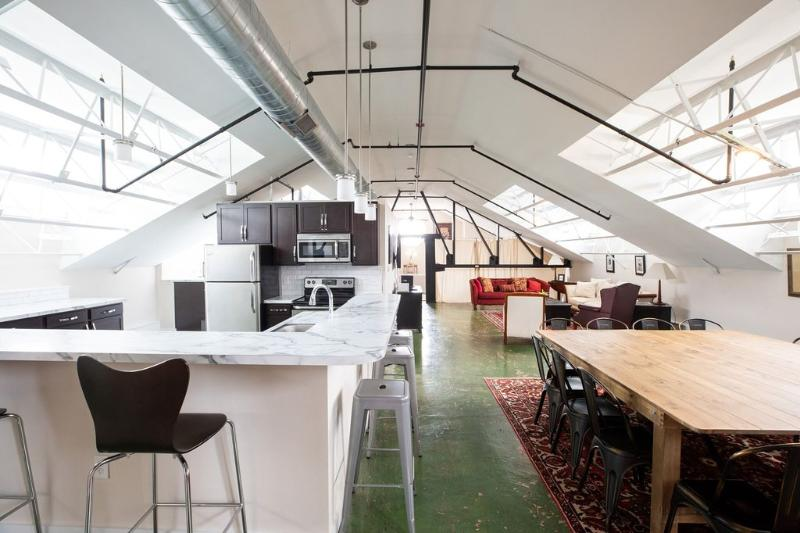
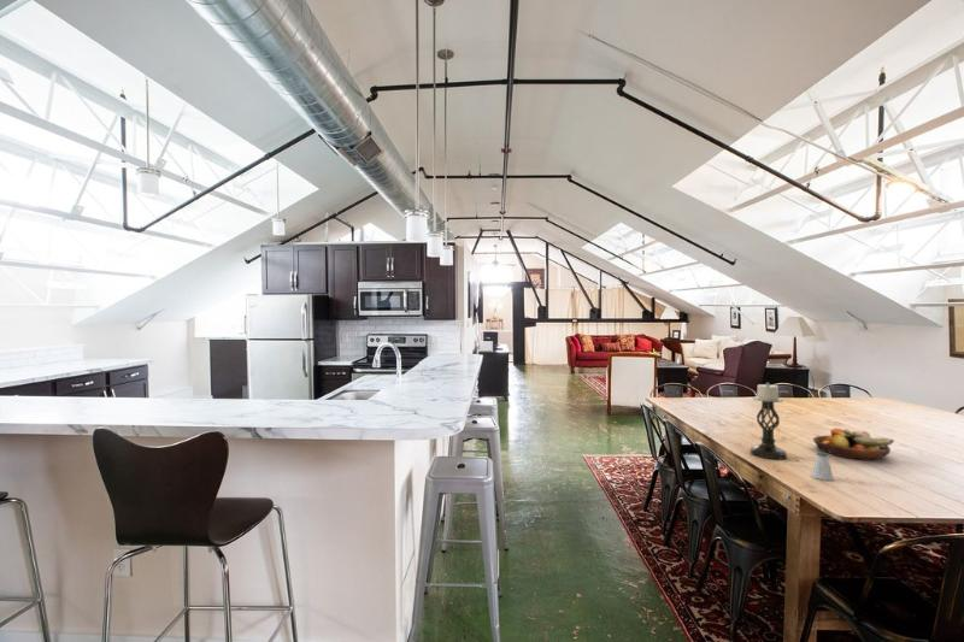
+ saltshaker [811,450,834,482]
+ fruit bowl [812,428,895,460]
+ candle holder [750,382,788,460]
